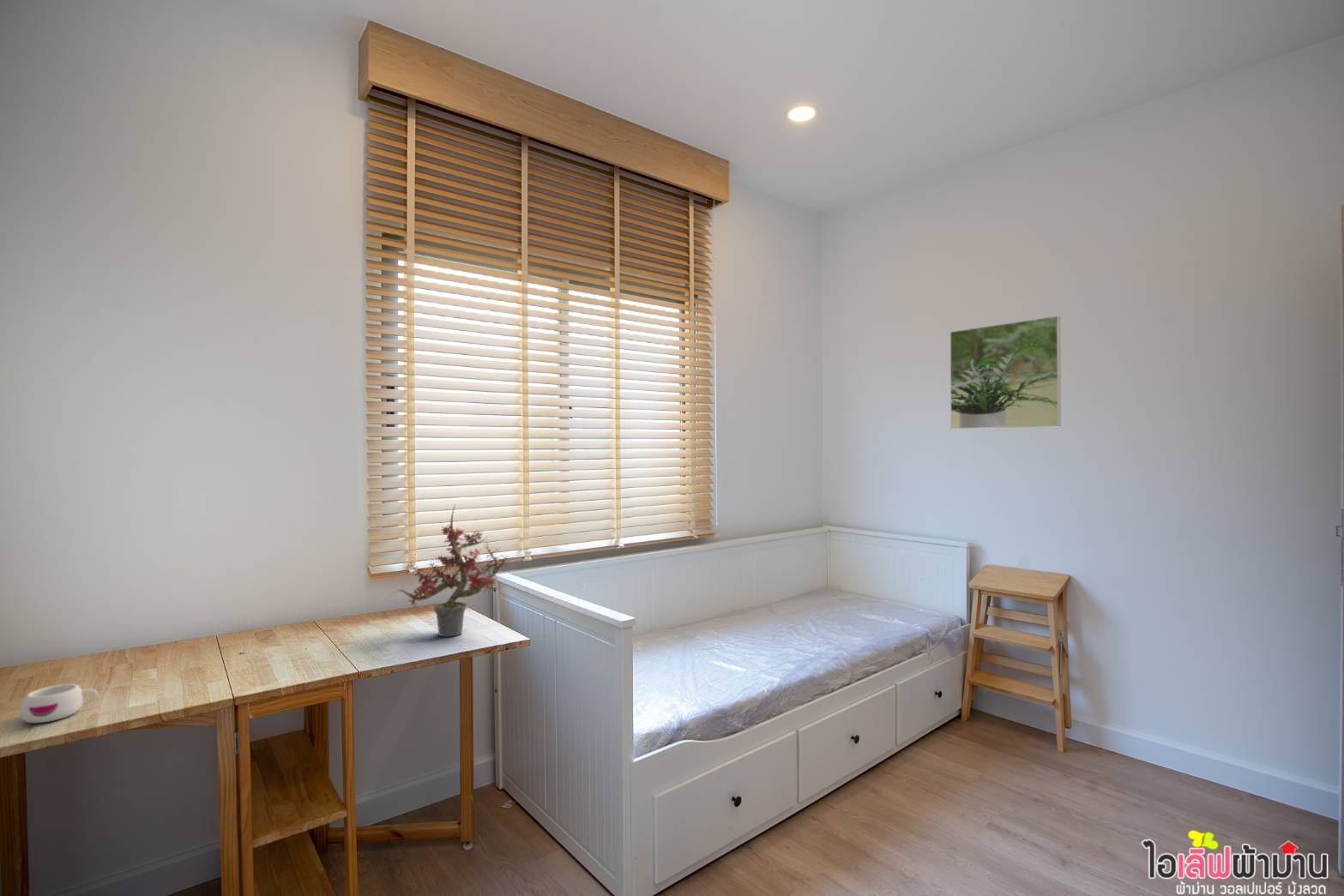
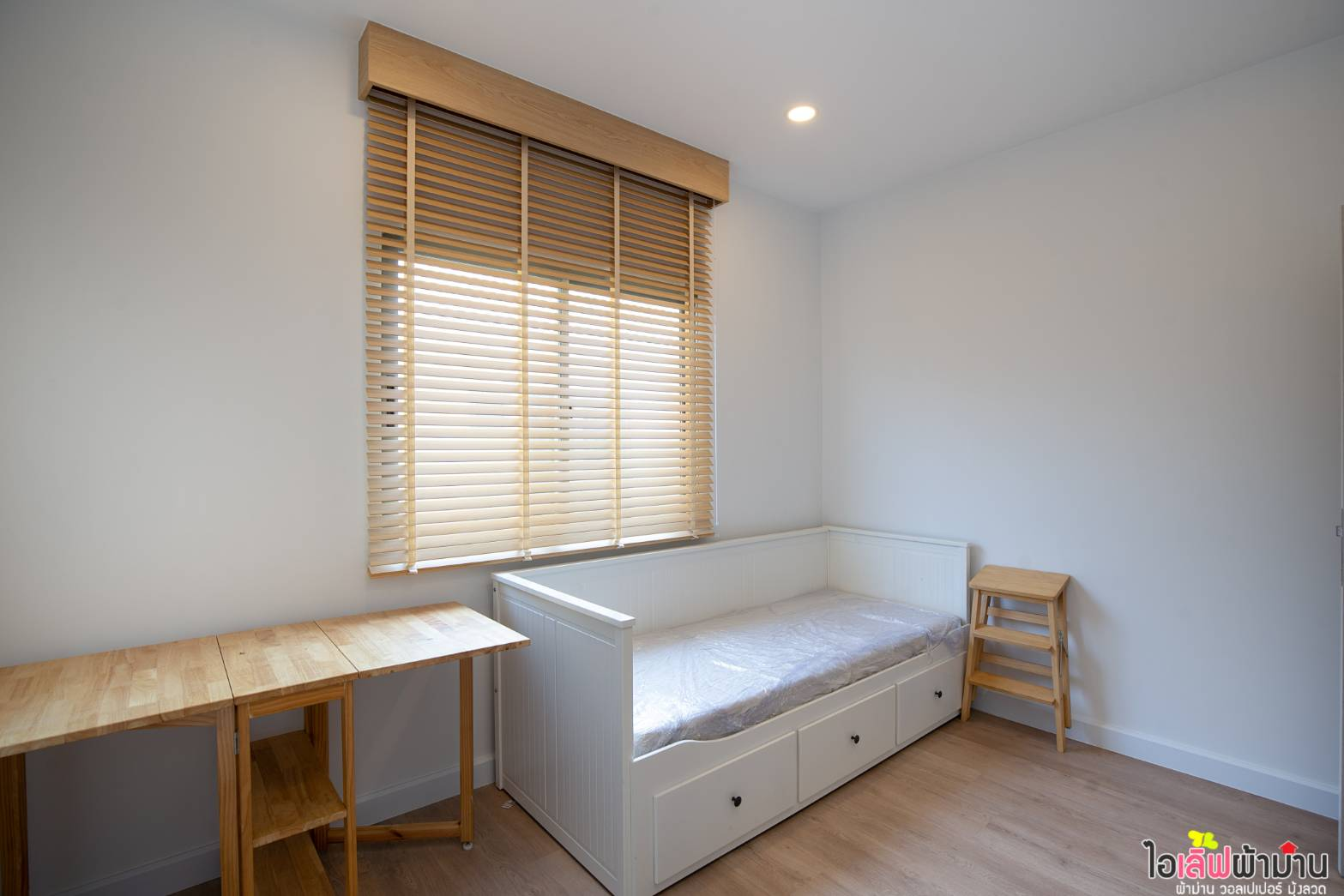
- mug [20,683,99,724]
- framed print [949,315,1062,430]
- potted plant [394,503,511,638]
